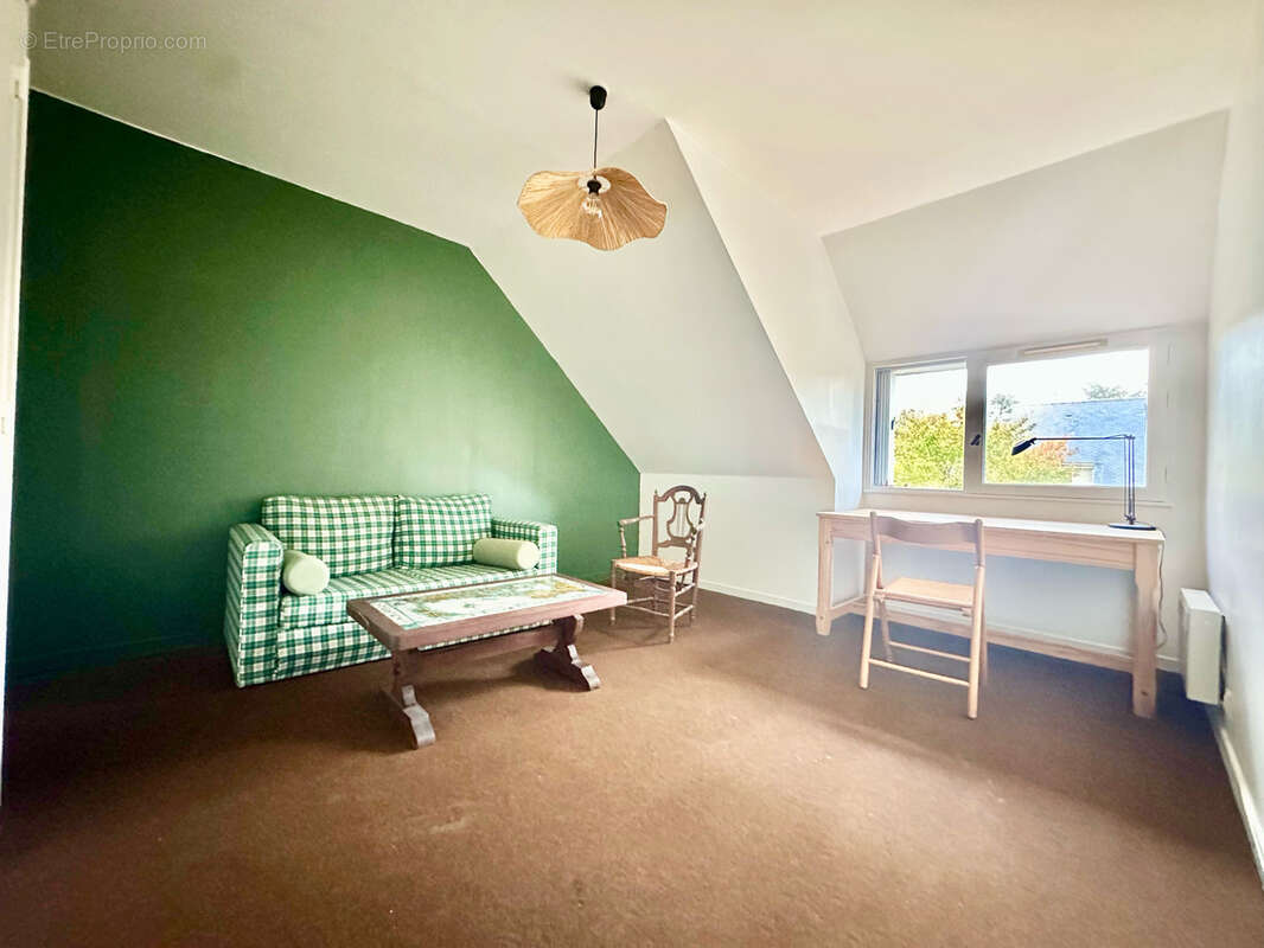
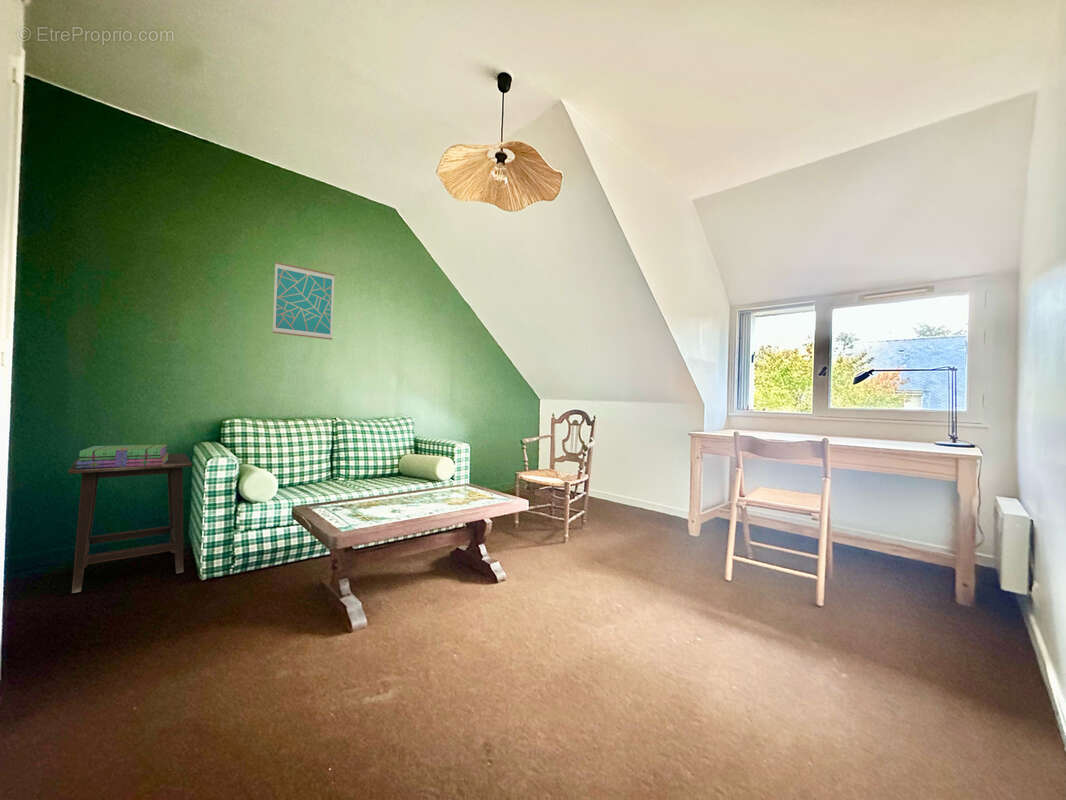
+ side table [68,453,193,594]
+ stack of books [76,444,170,469]
+ wall art [272,261,335,341]
